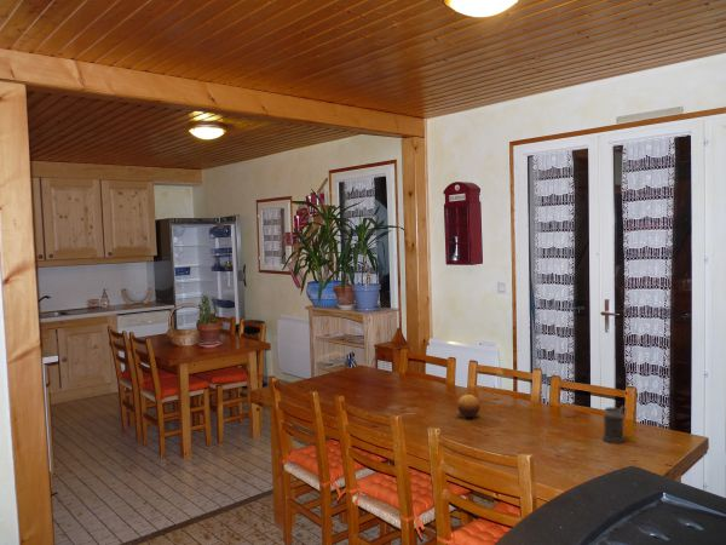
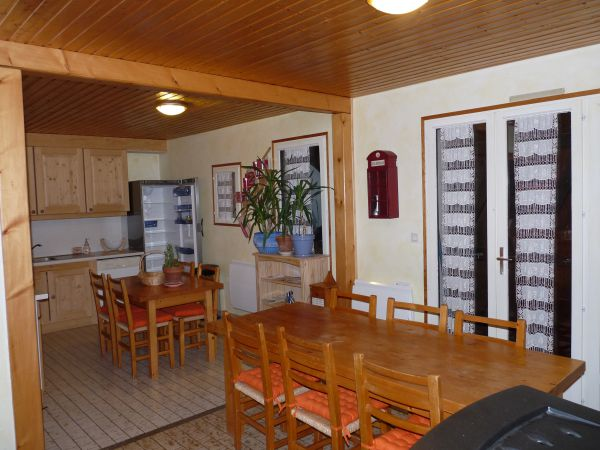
- fruit [456,394,480,418]
- mug [601,405,628,444]
